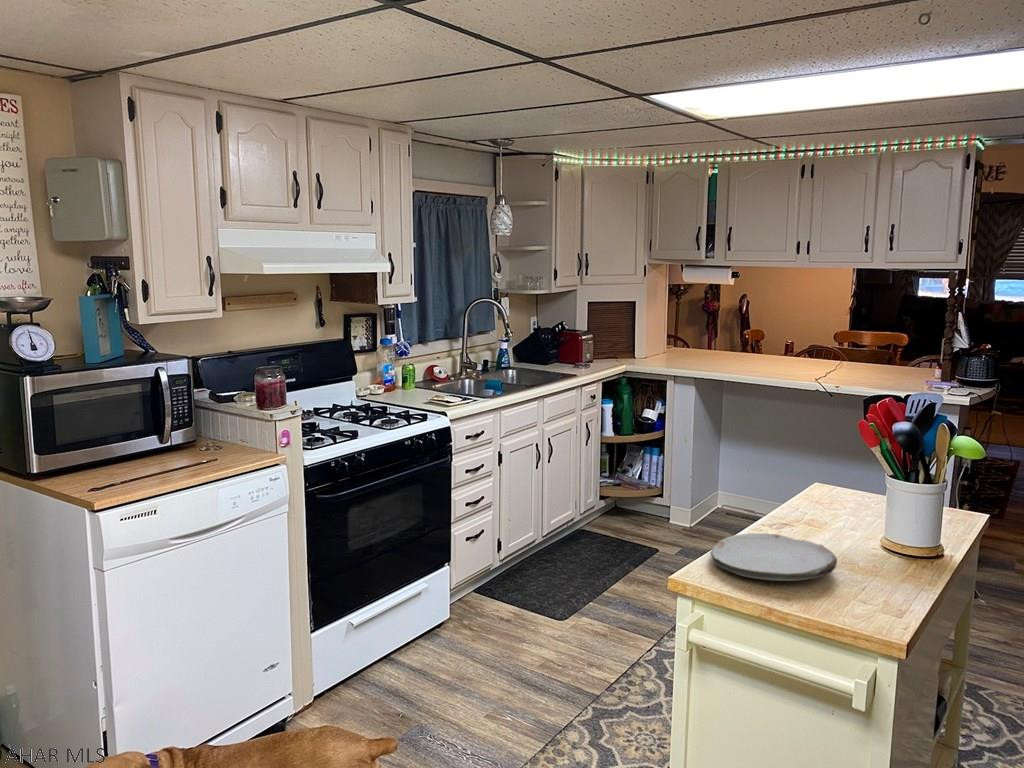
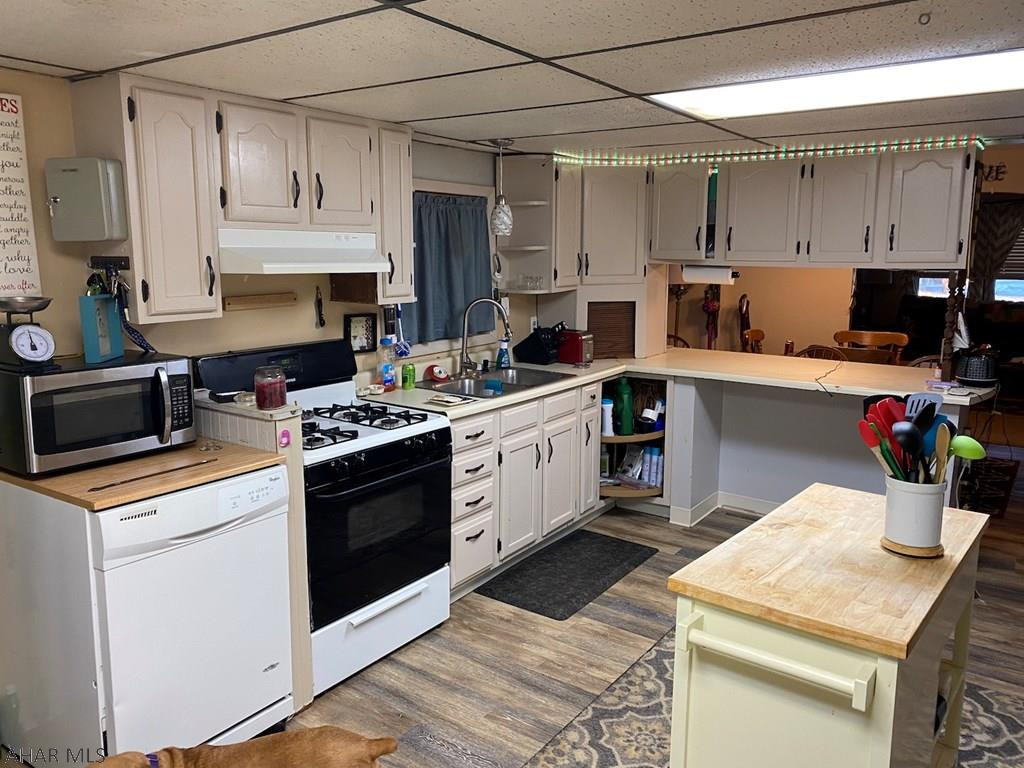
- plate [709,532,838,582]
